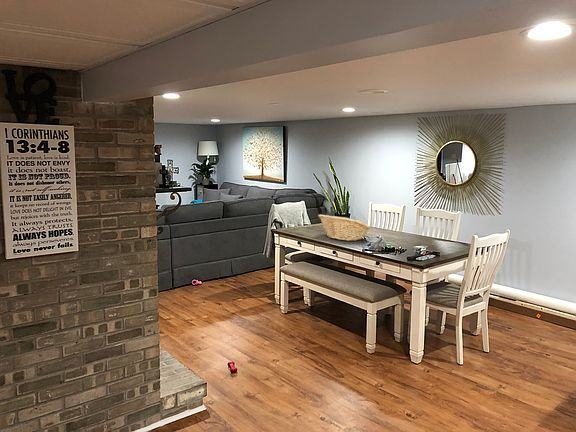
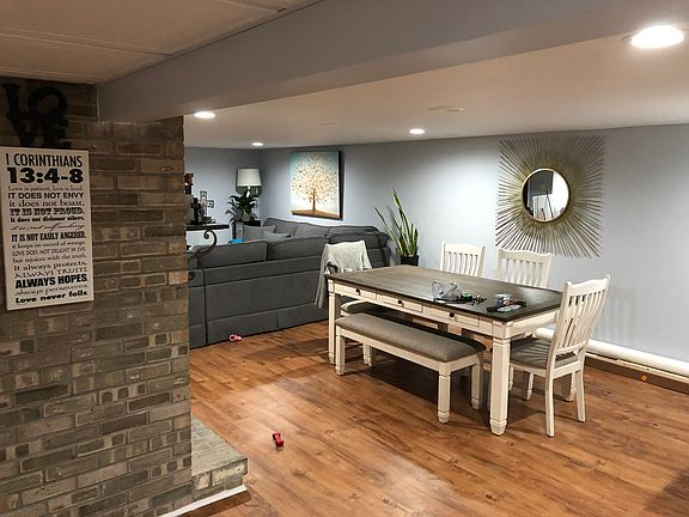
- fruit basket [317,214,371,242]
